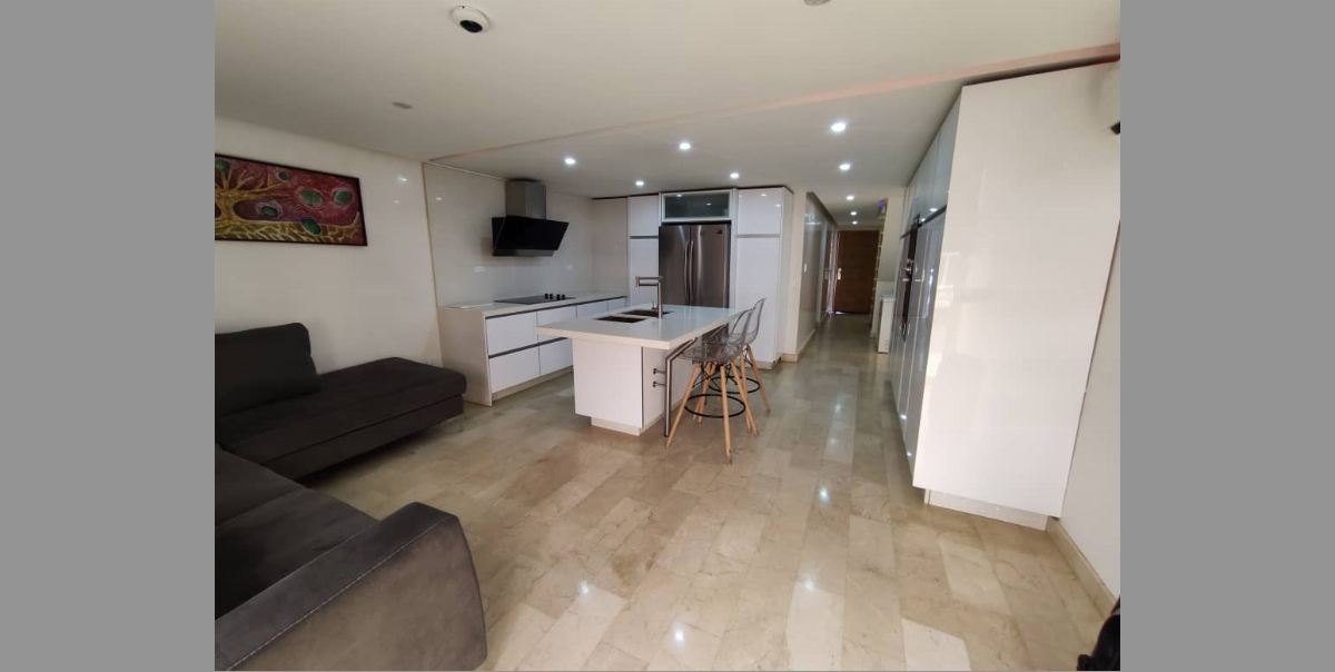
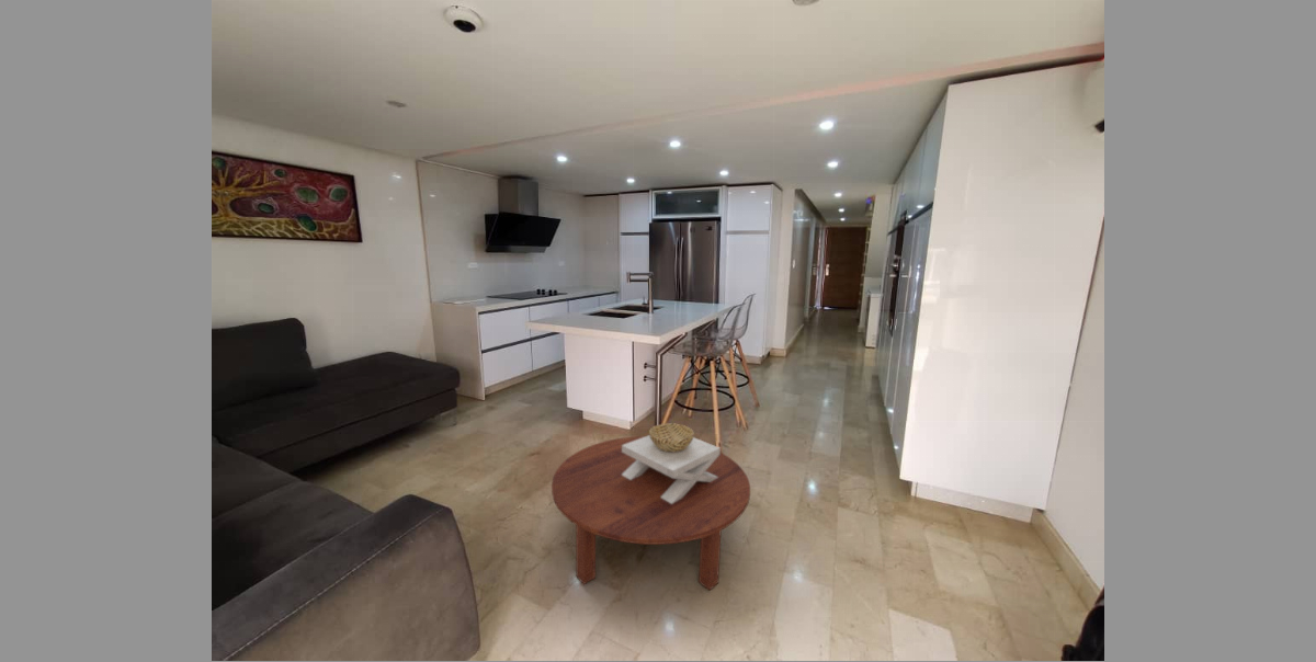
+ decorative bowl [622,422,722,504]
+ coffee table [551,435,751,591]
